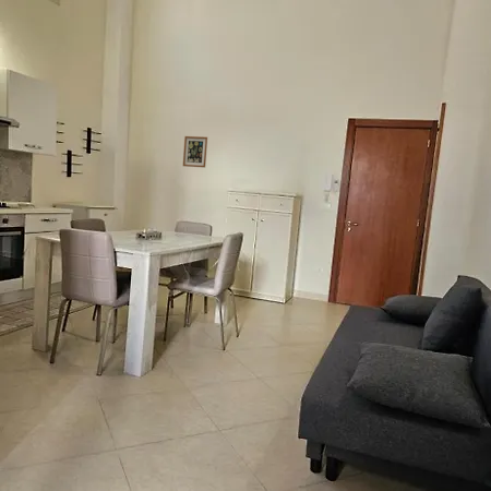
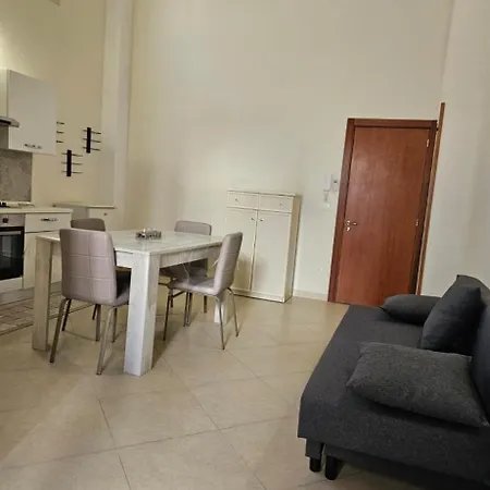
- wall art [182,135,208,168]
